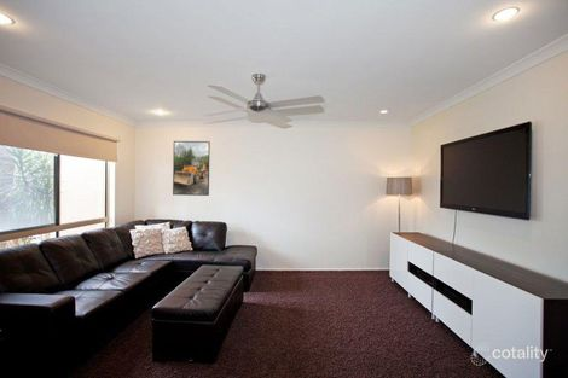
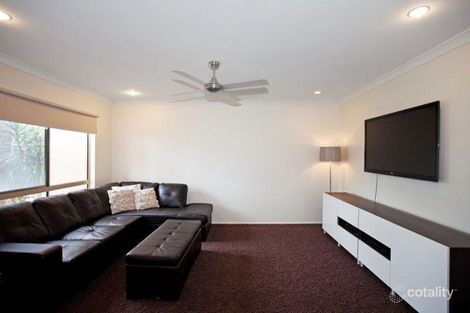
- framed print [172,140,211,197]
